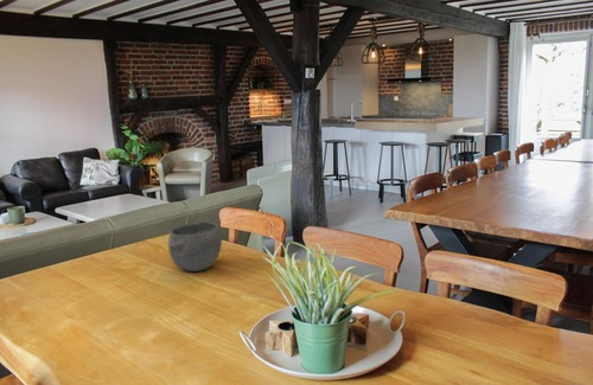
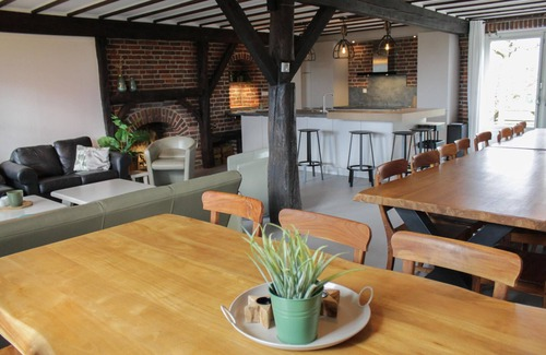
- bowl [167,220,223,272]
